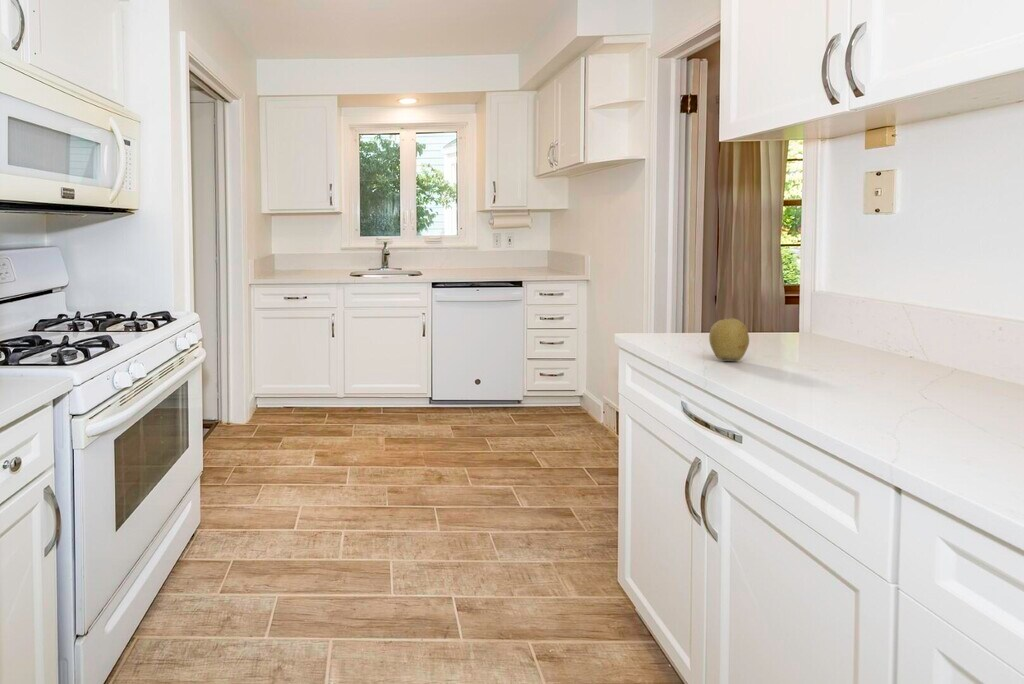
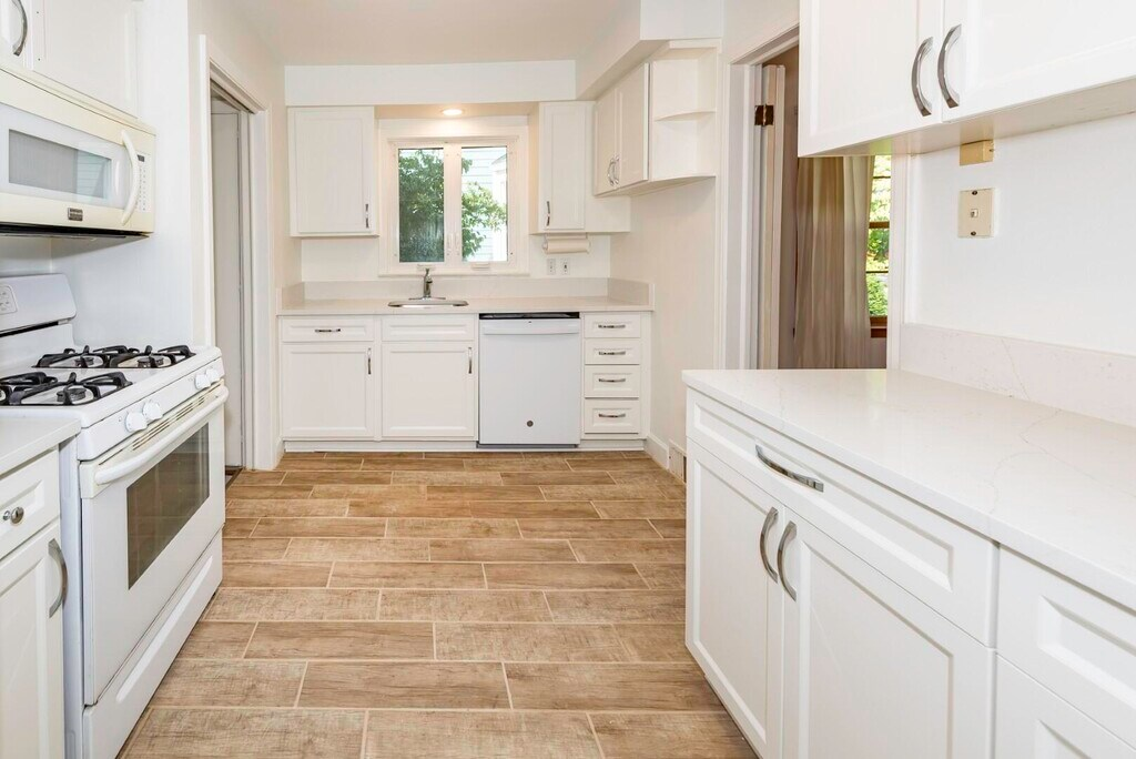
- fruit [708,318,750,362]
